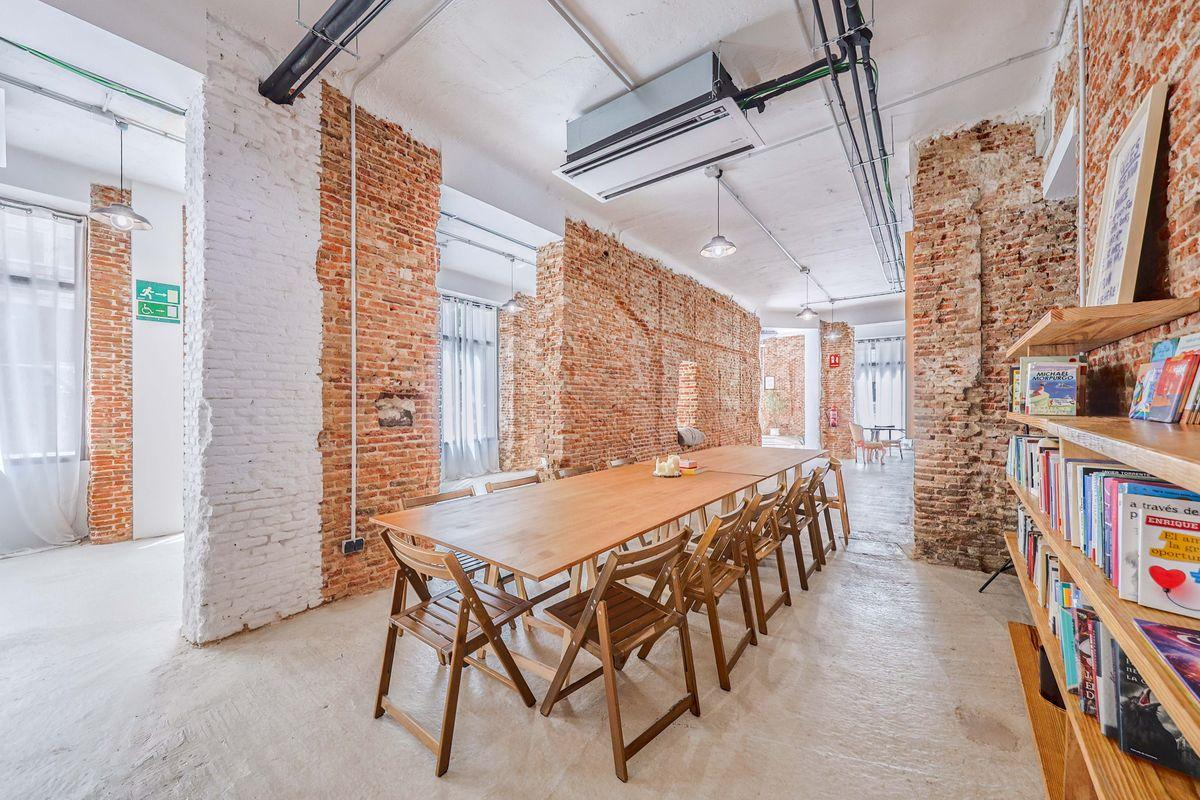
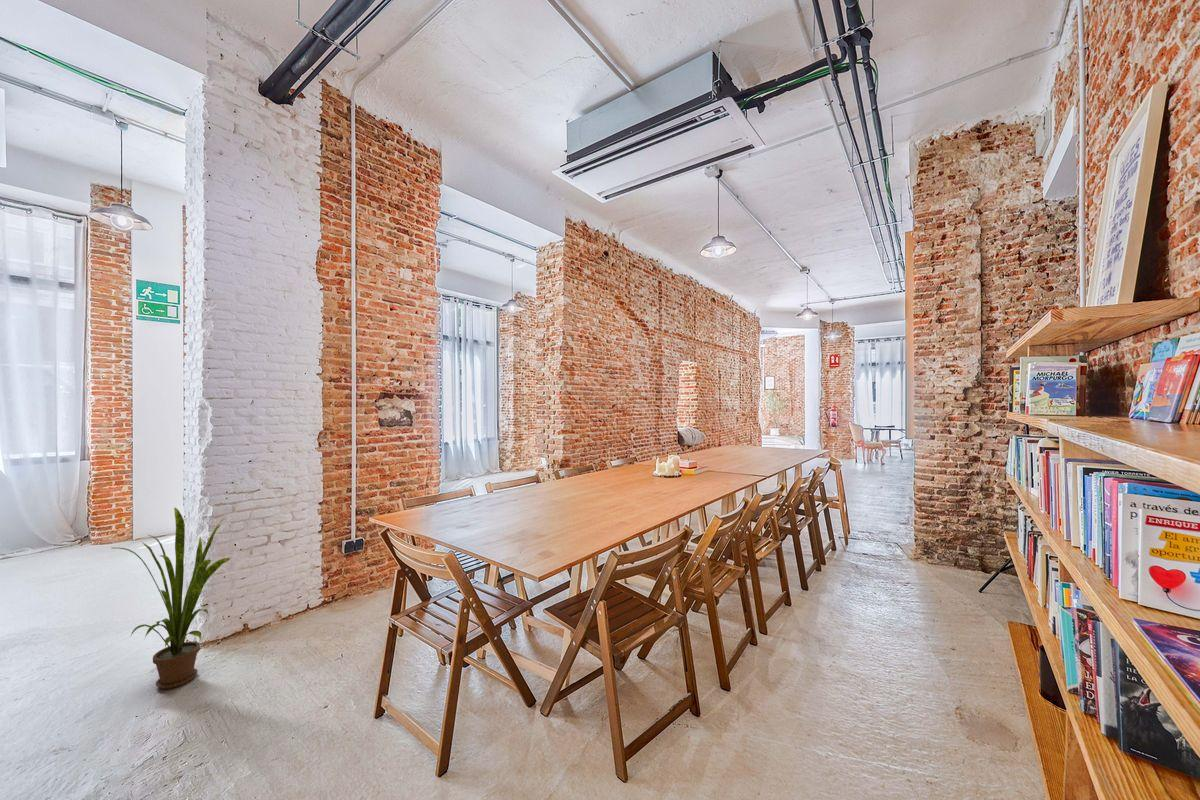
+ house plant [112,507,231,690]
